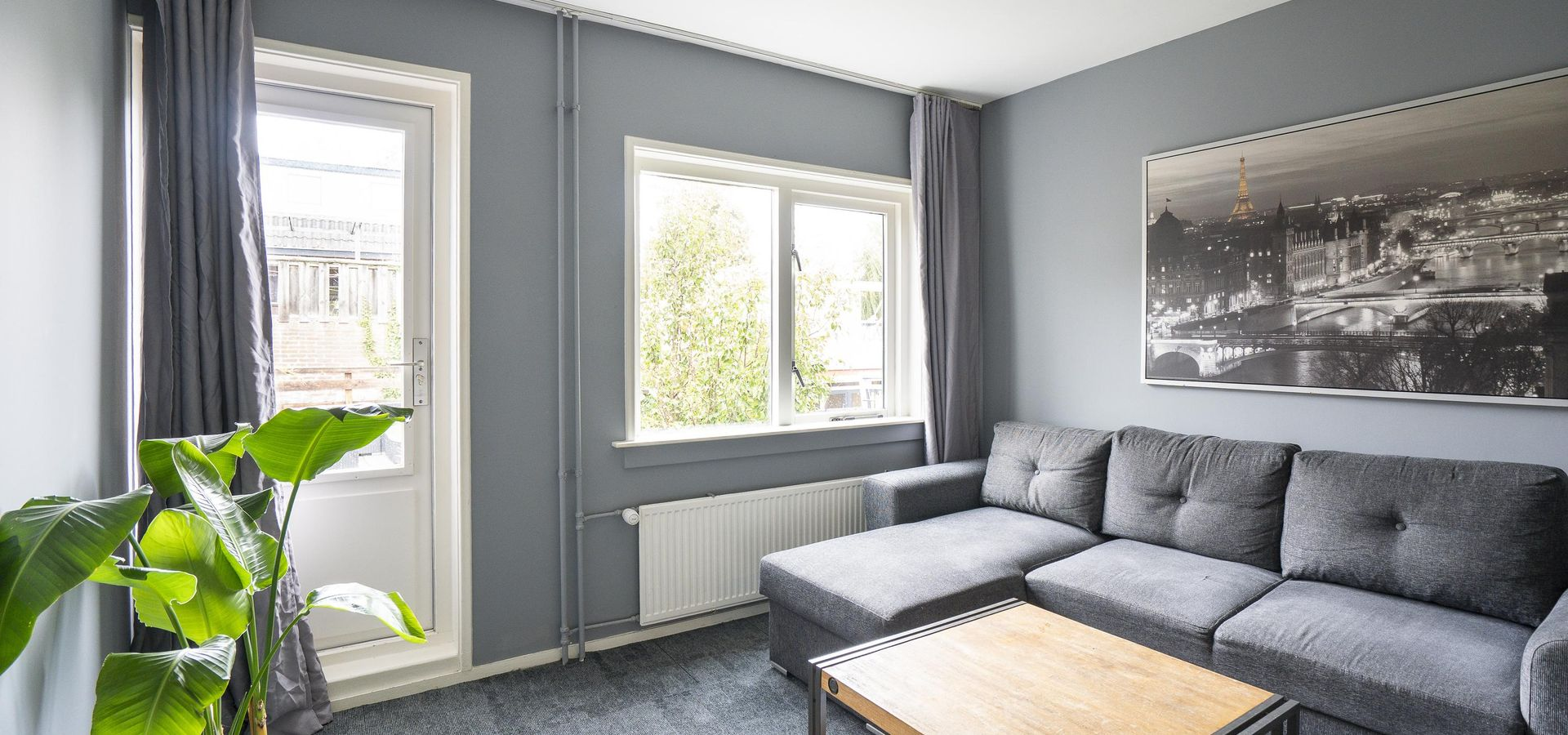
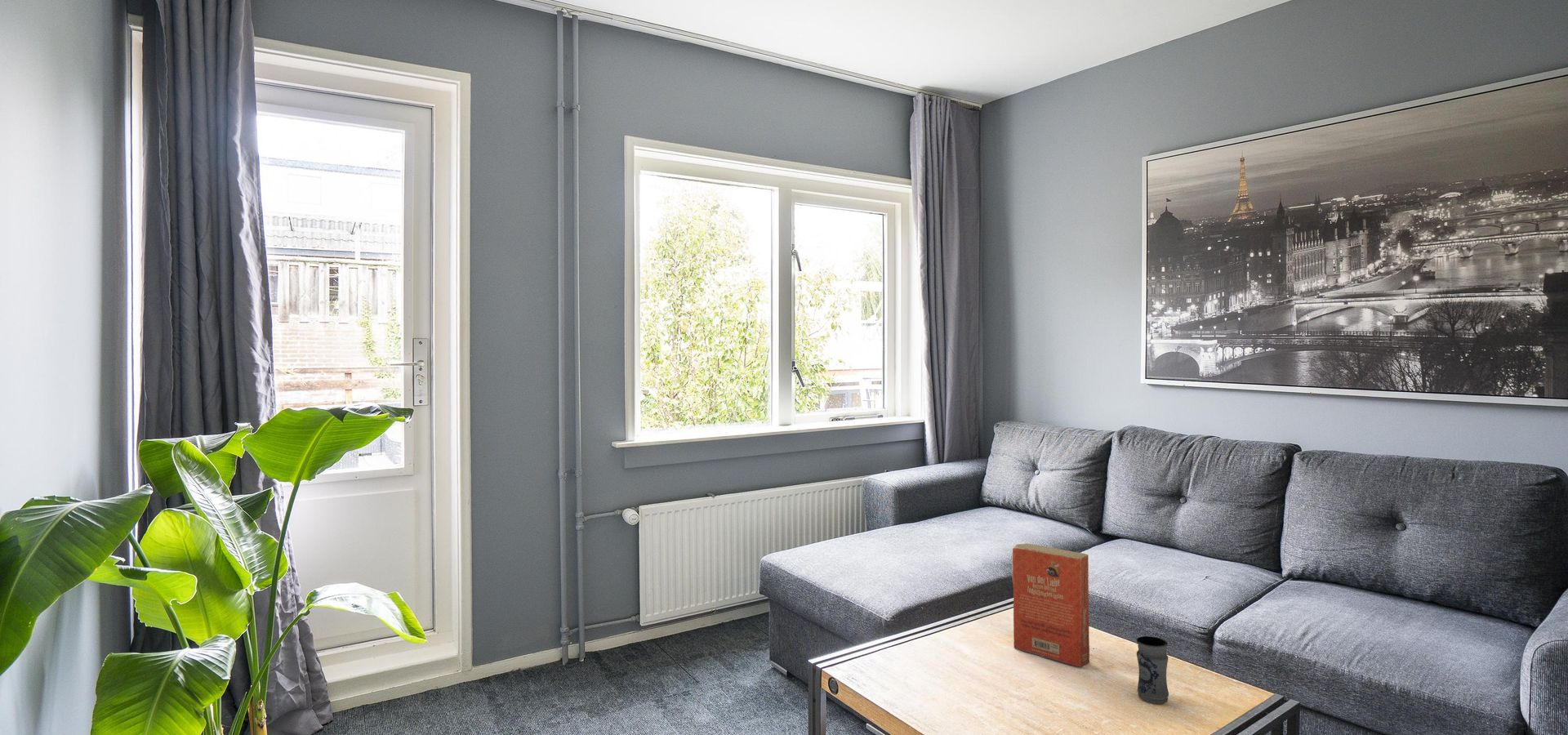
+ paperback book [1011,543,1090,667]
+ jar [1136,635,1169,704]
